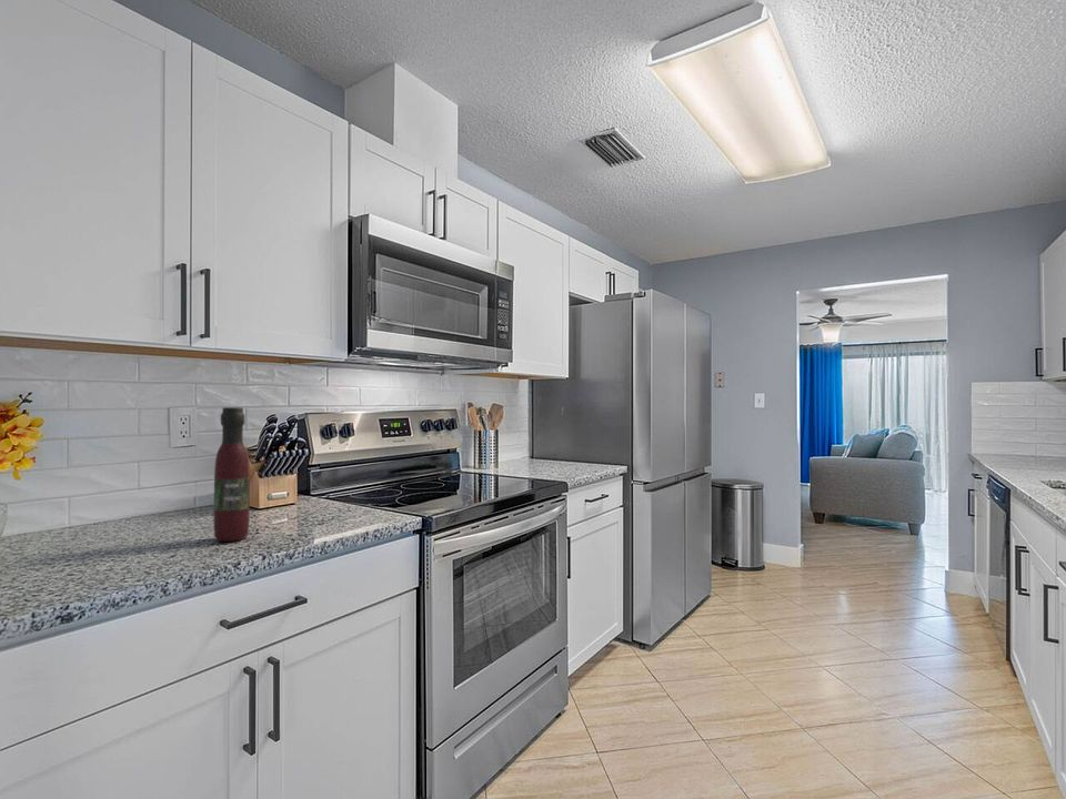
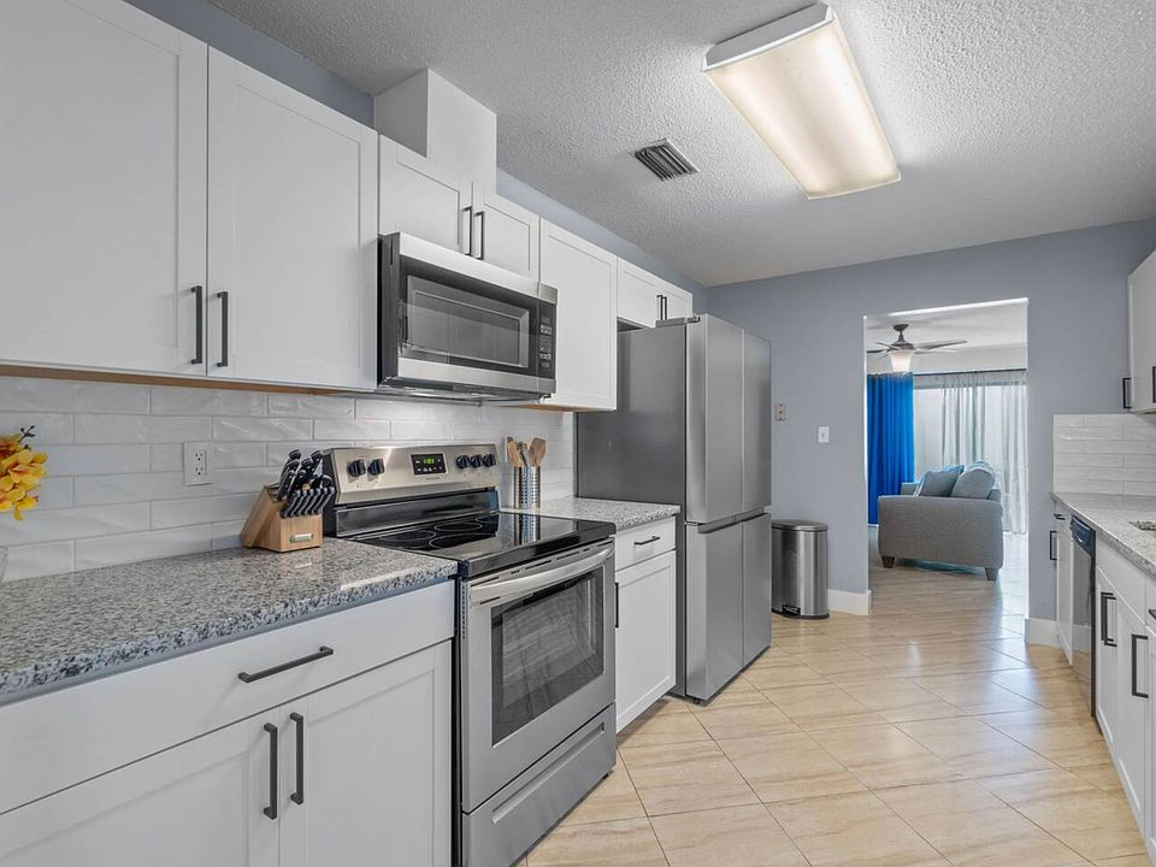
- wine bottle [212,406,251,543]
